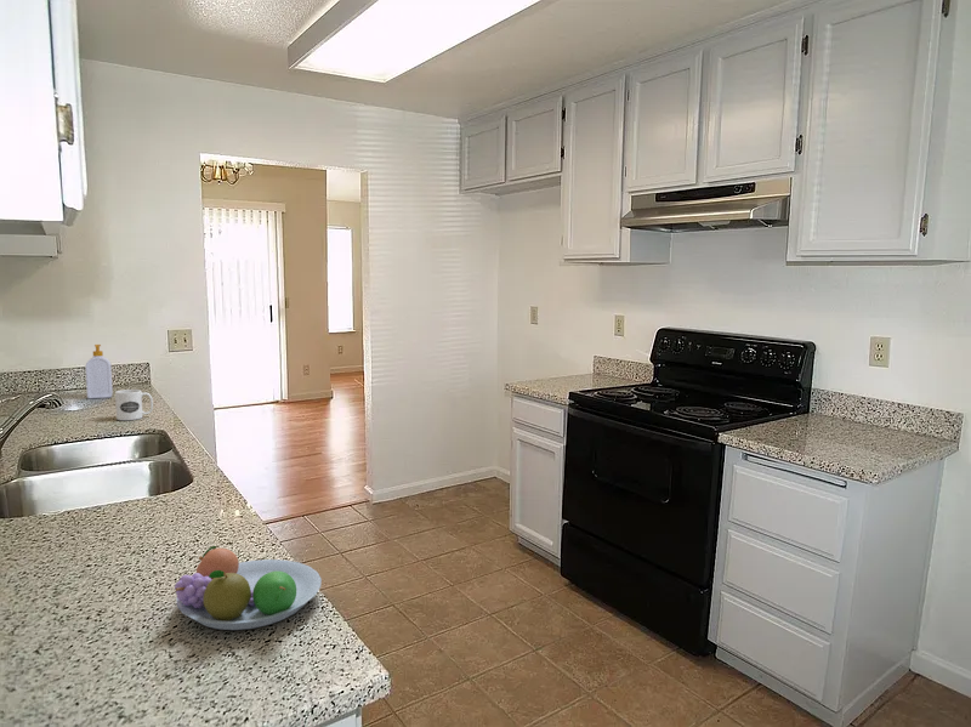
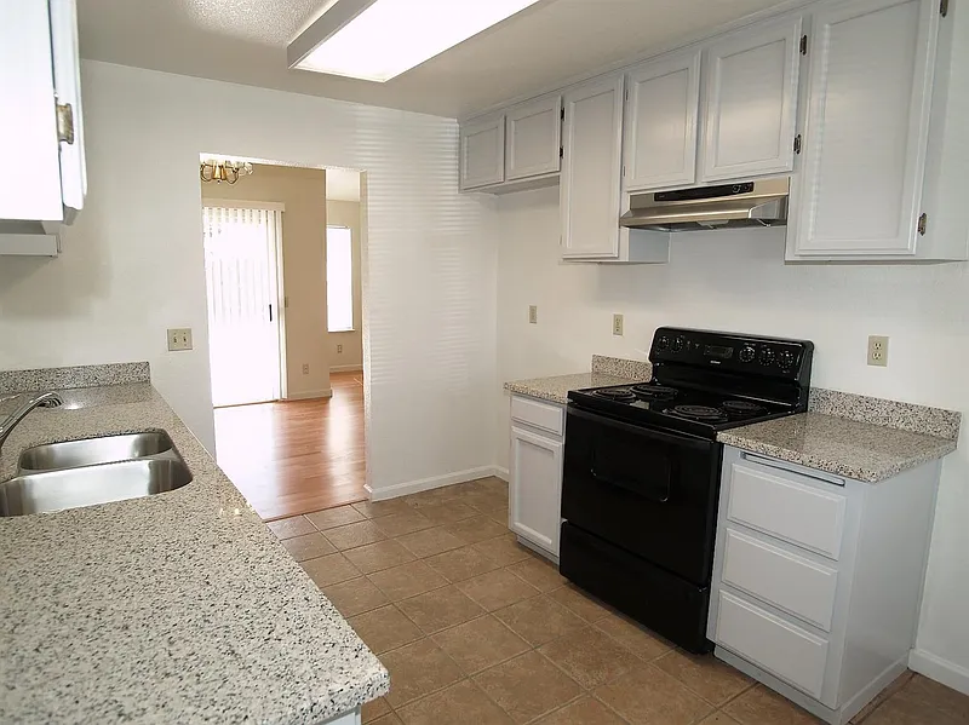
- fruit bowl [174,545,323,631]
- mug [114,388,154,421]
- soap bottle [85,343,114,399]
